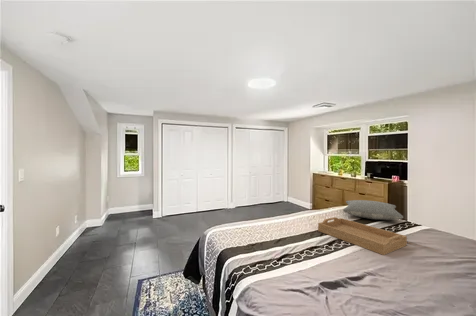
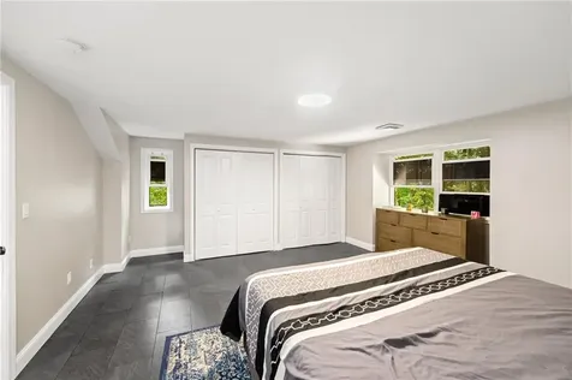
- pillow [342,199,404,221]
- serving tray [317,216,408,256]
